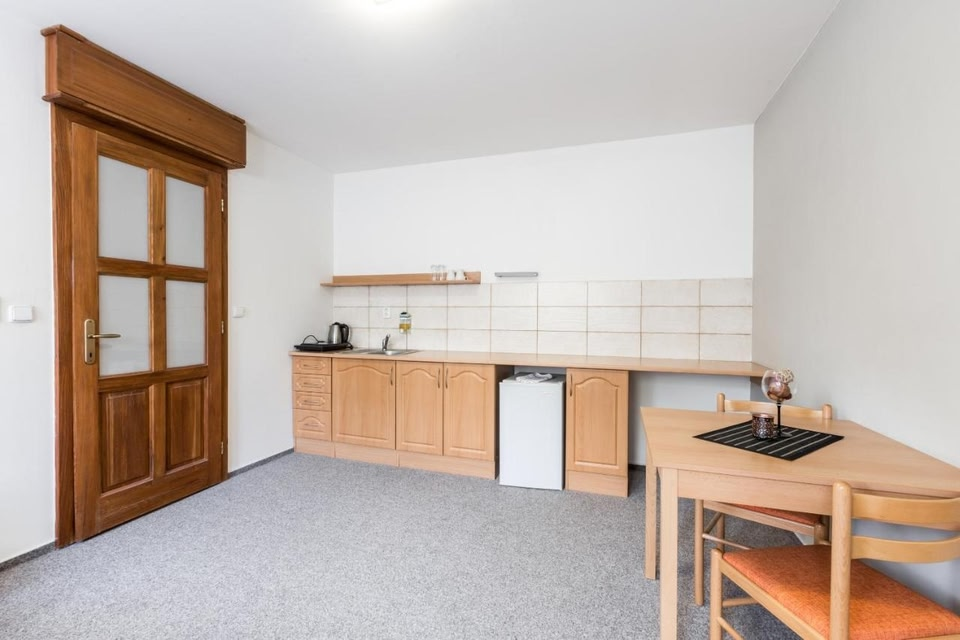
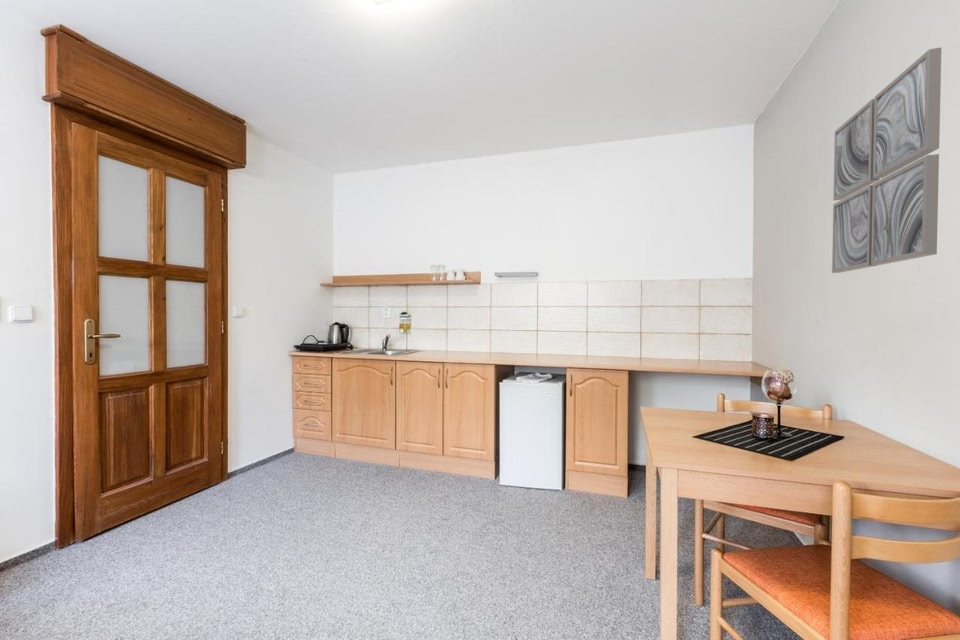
+ wall art [831,47,942,274]
